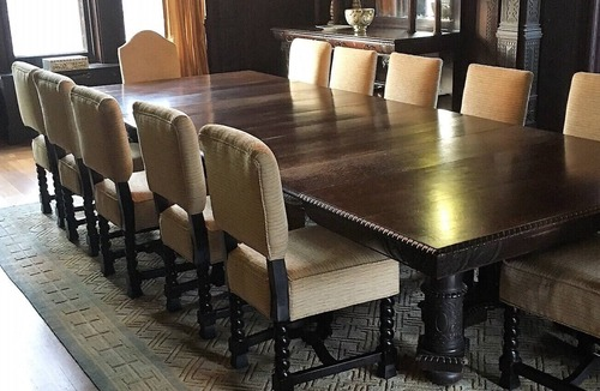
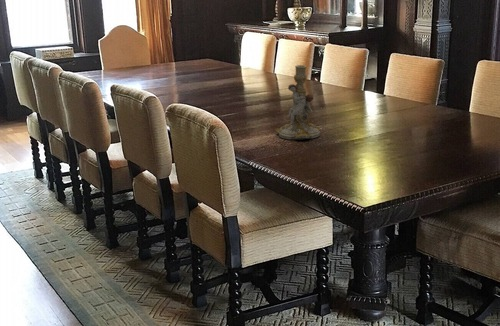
+ candlestick [275,64,321,140]
